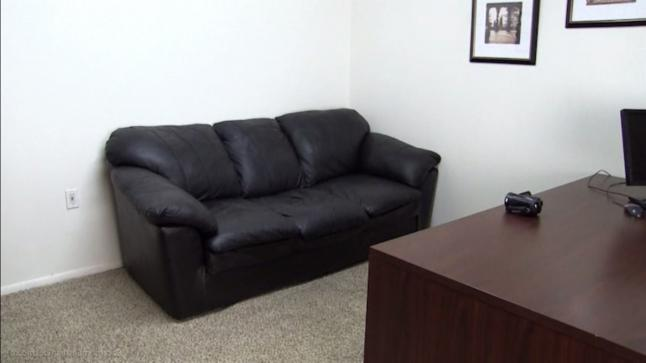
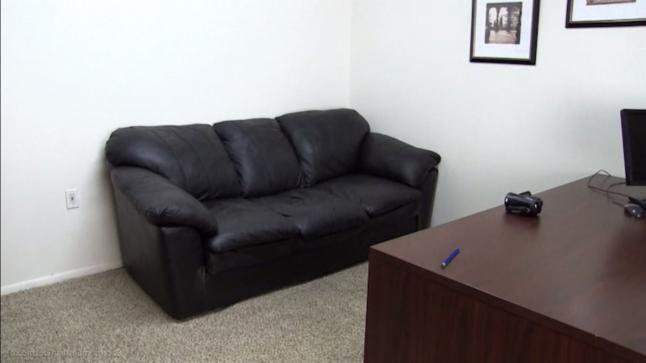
+ pen [440,247,461,268]
